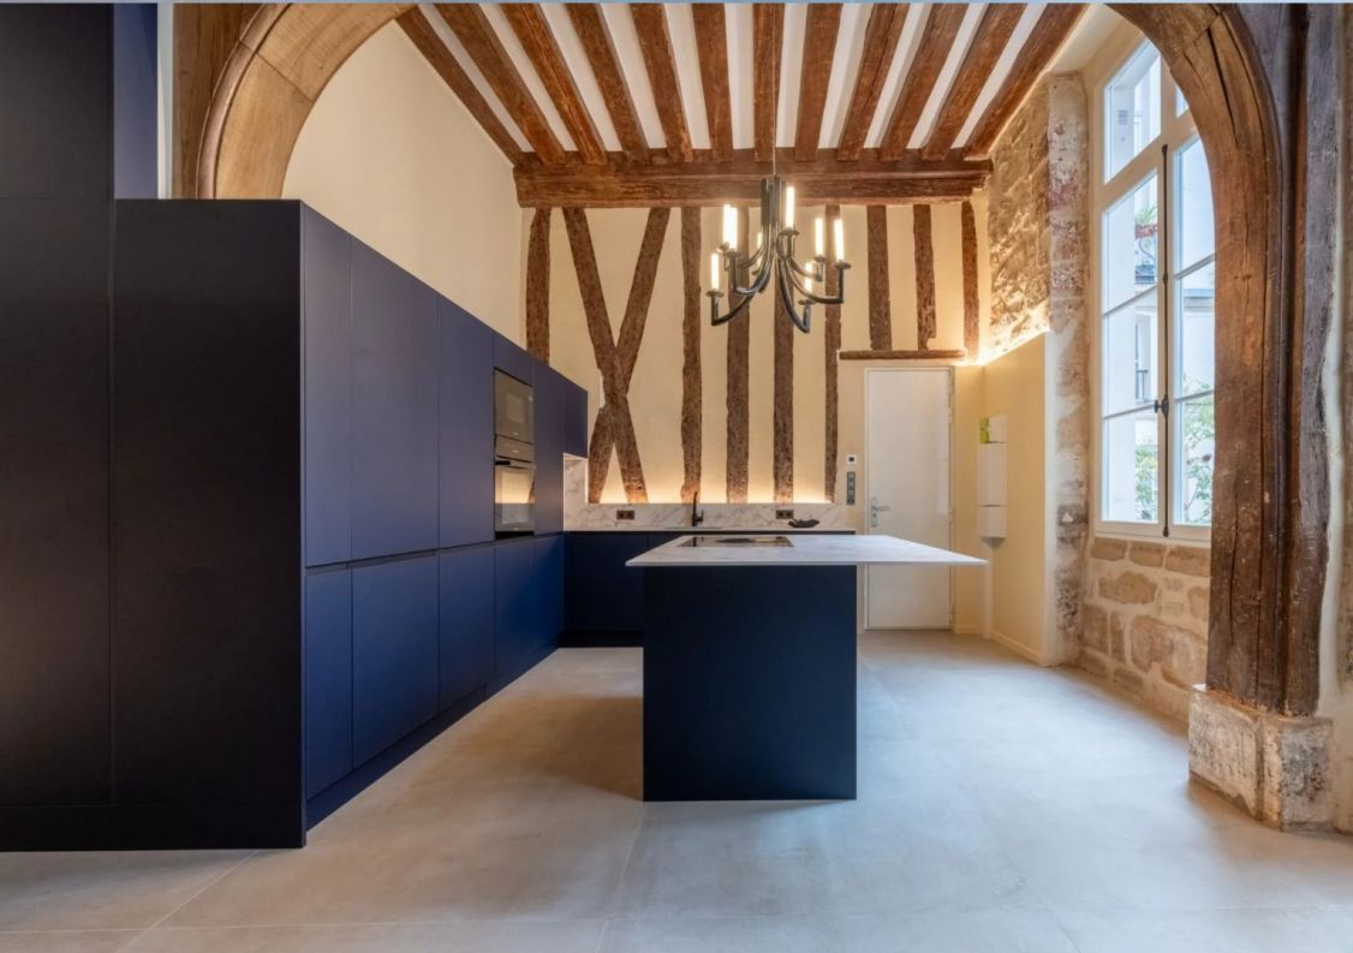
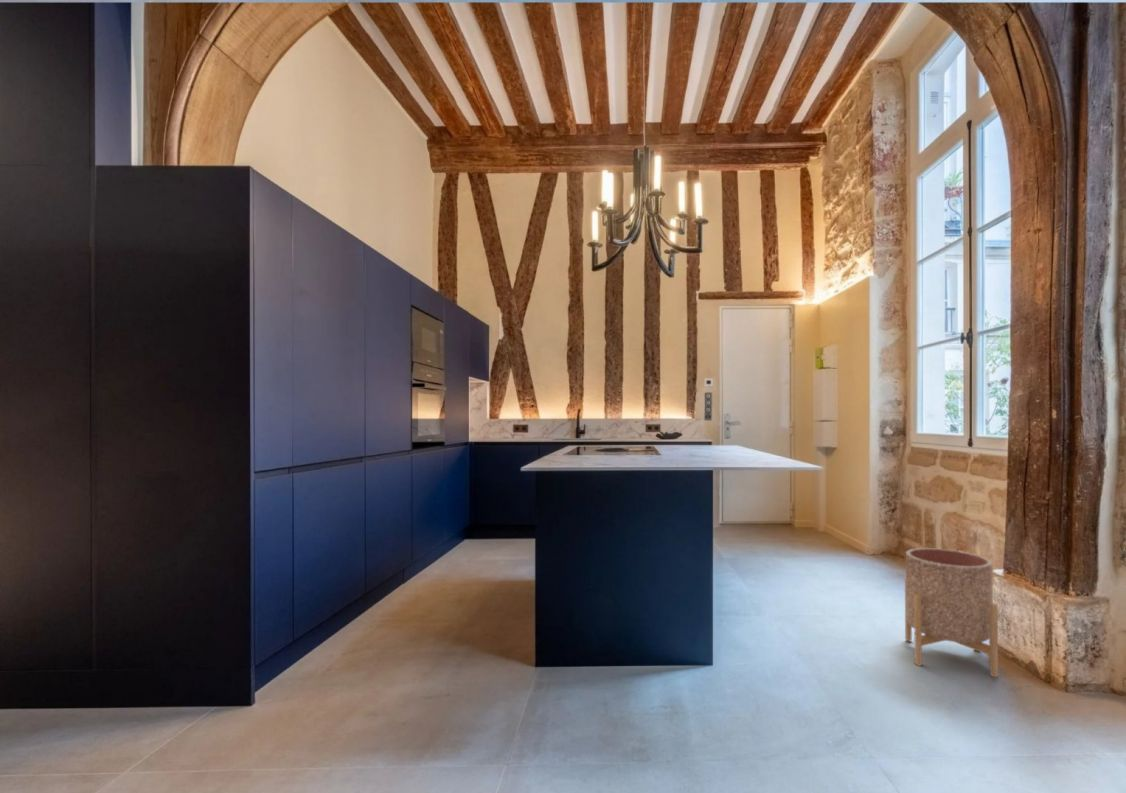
+ planter [904,547,999,678]
